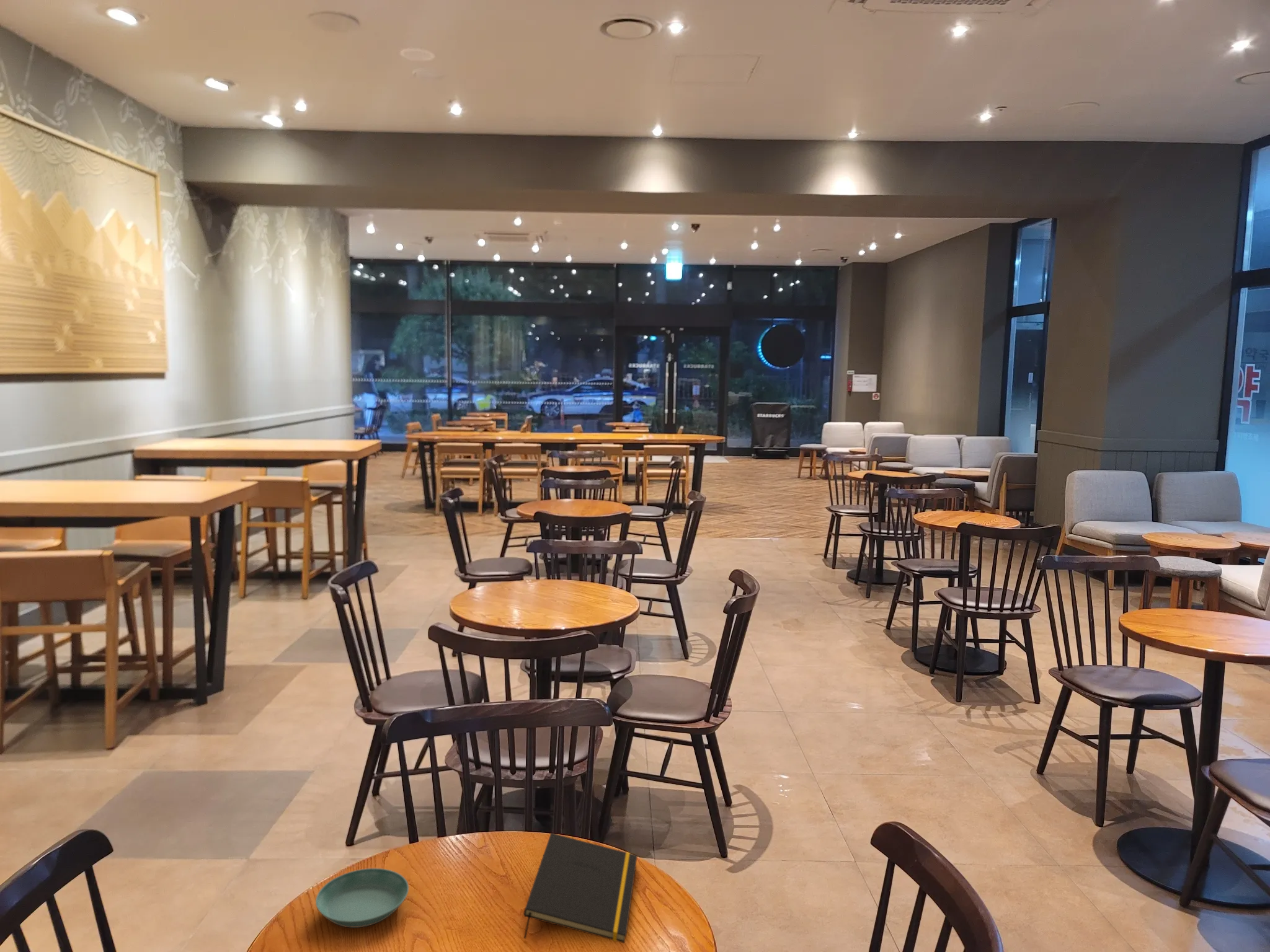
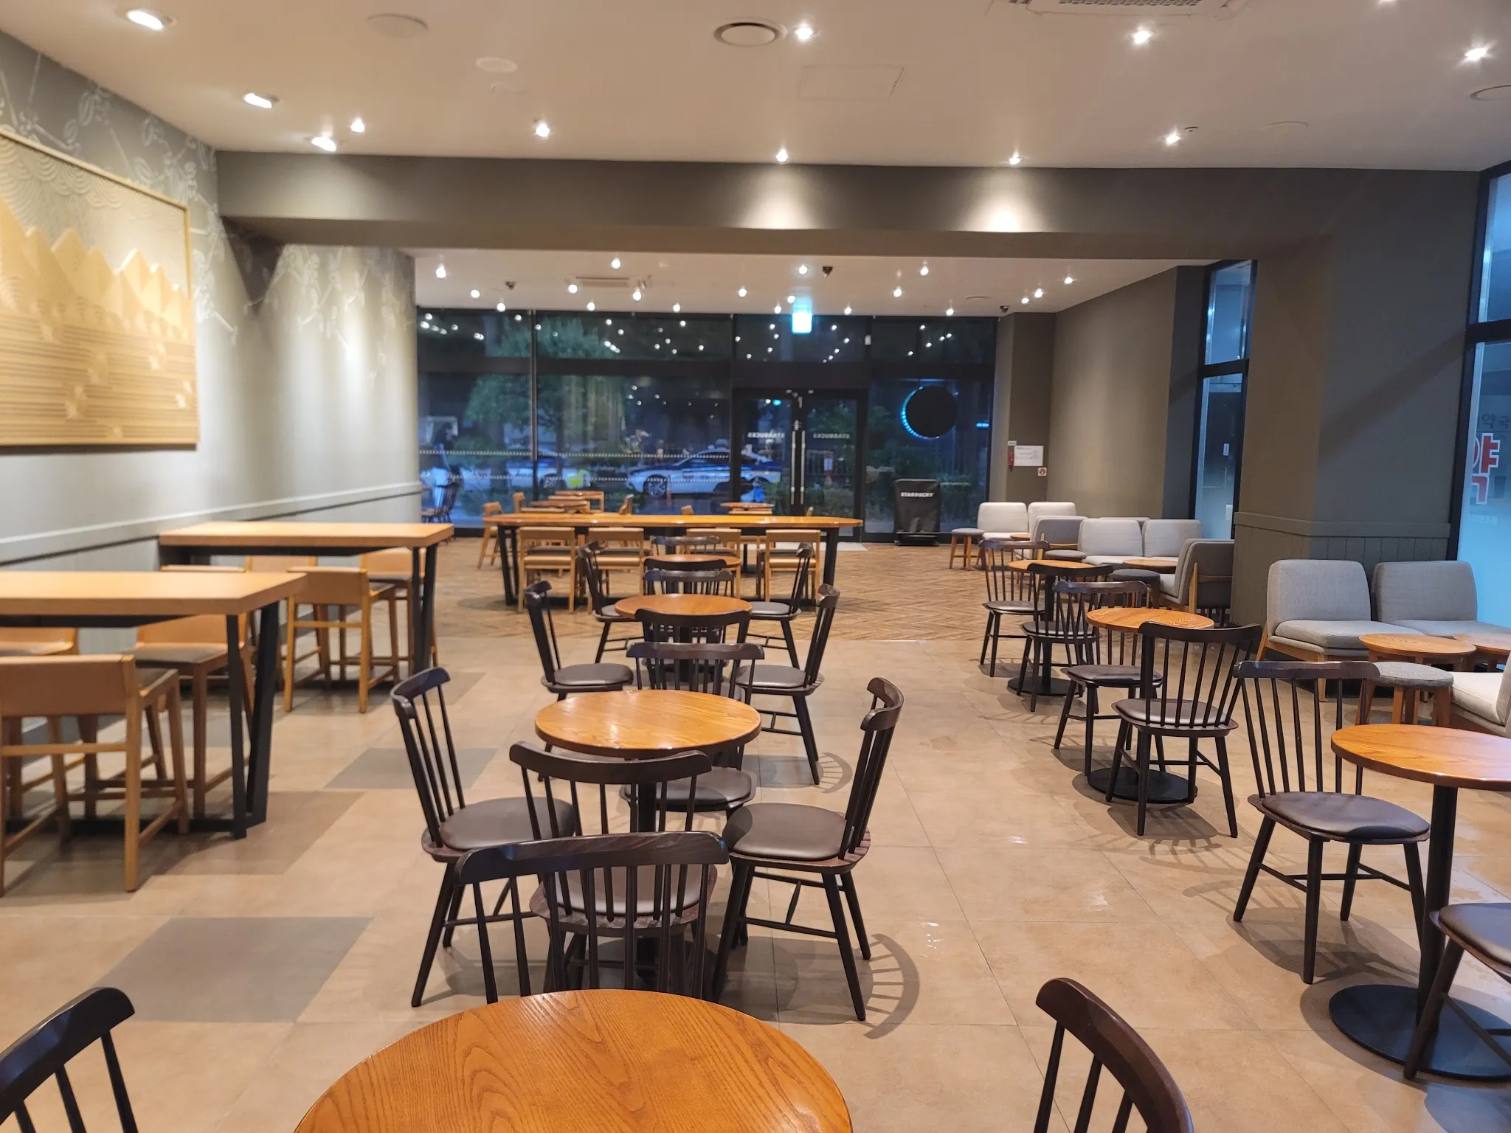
- notepad [523,832,638,944]
- saucer [315,868,409,928]
